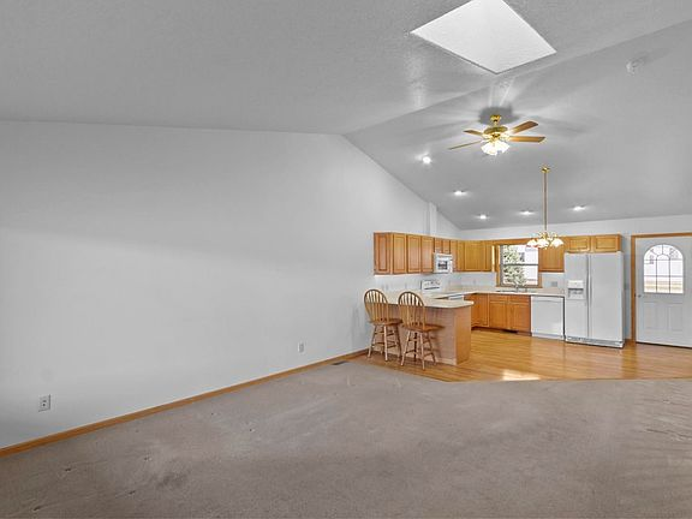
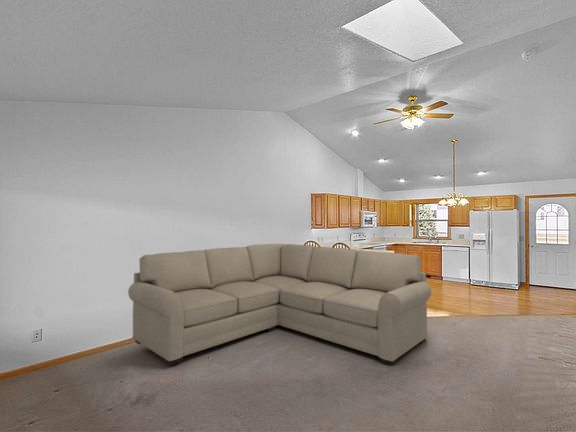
+ sofa [127,243,432,366]
